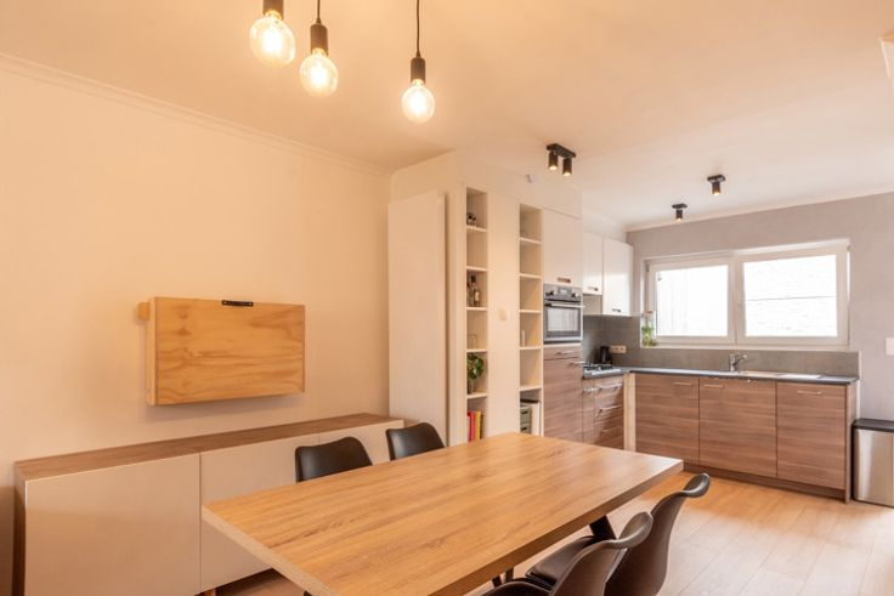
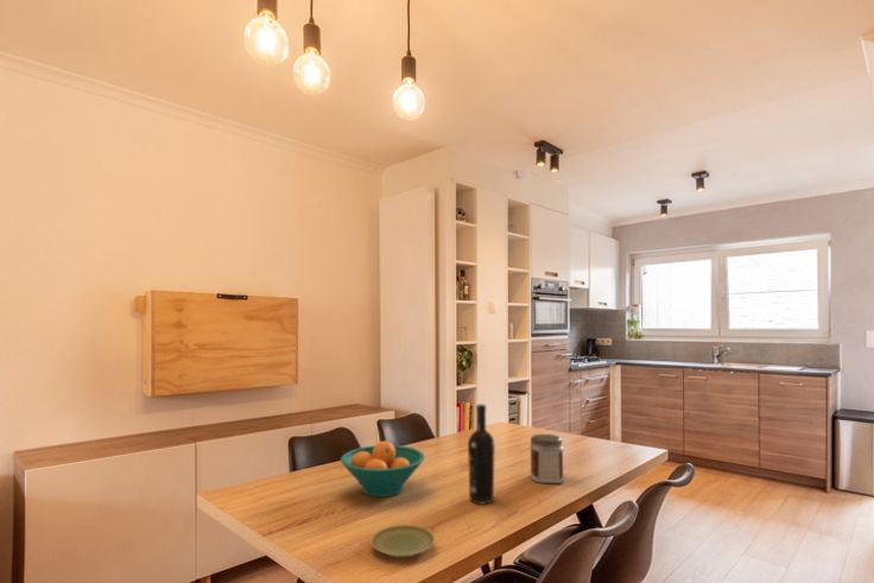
+ wine bottle [467,403,496,505]
+ plate [370,524,436,559]
+ jar [528,433,565,484]
+ fruit bowl [340,439,426,498]
